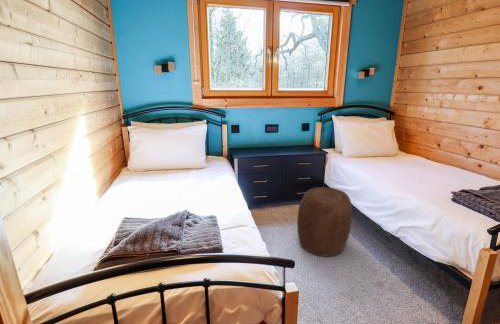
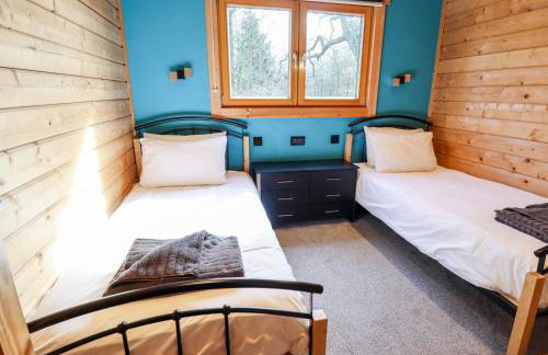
- stool [296,186,353,258]
